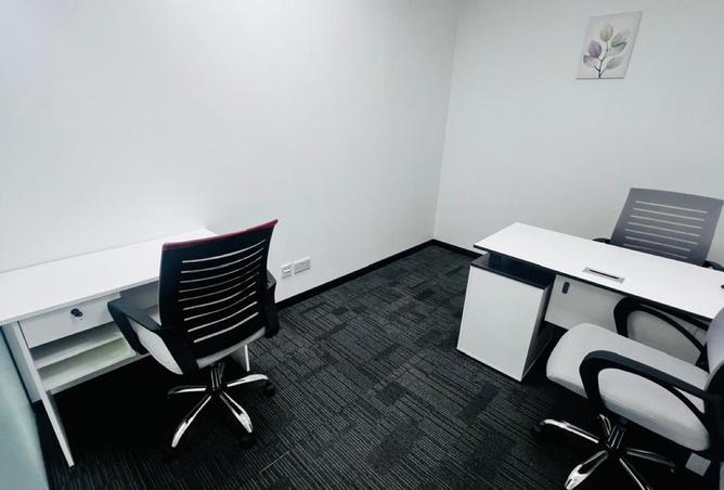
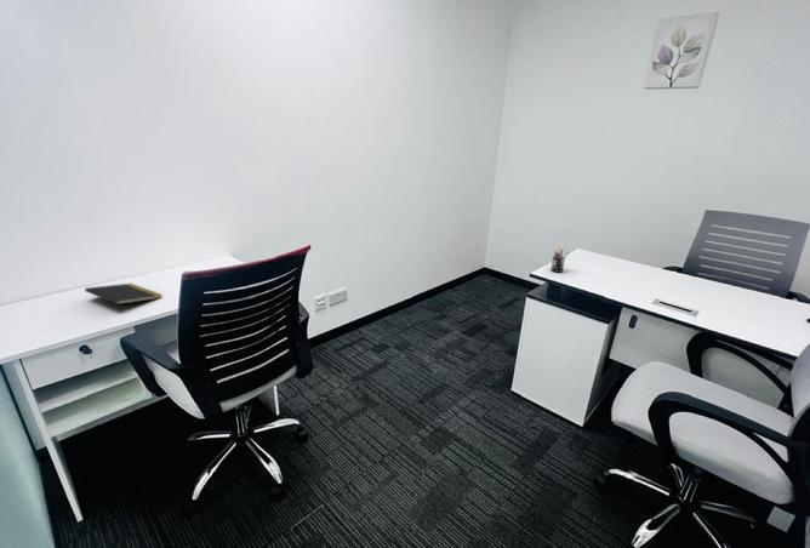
+ notepad [84,282,164,314]
+ pen holder [549,247,571,274]
